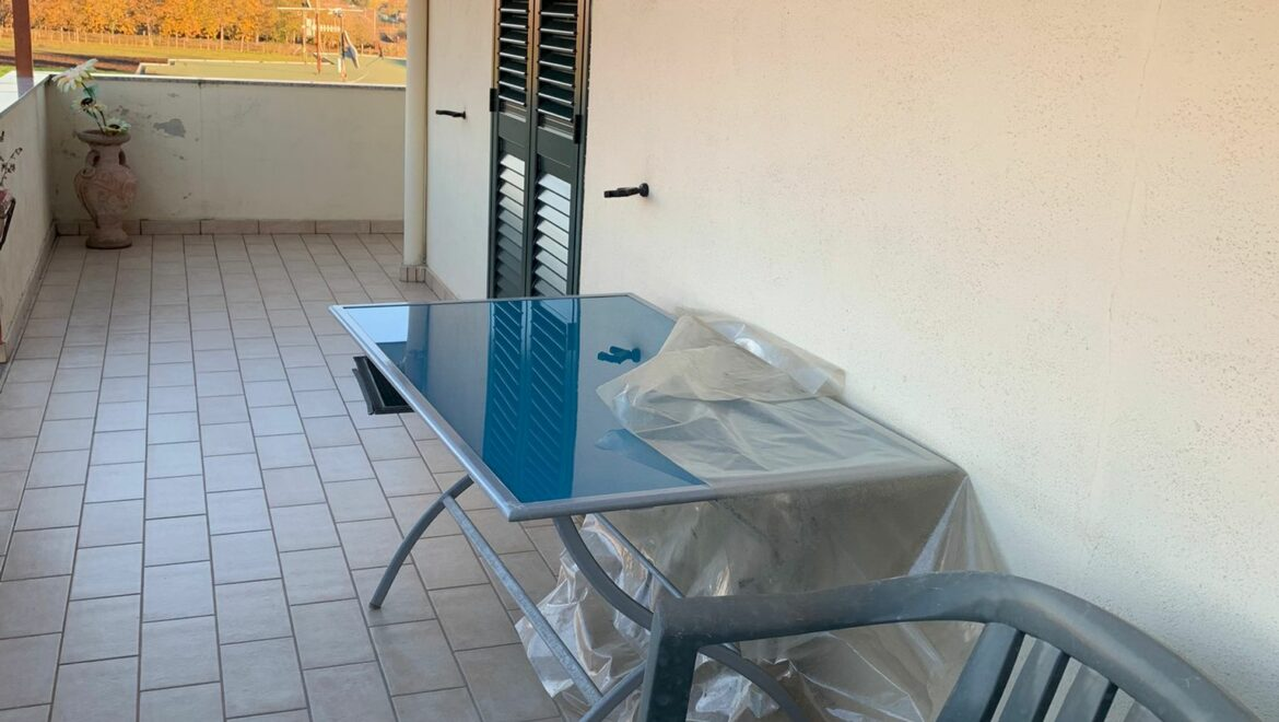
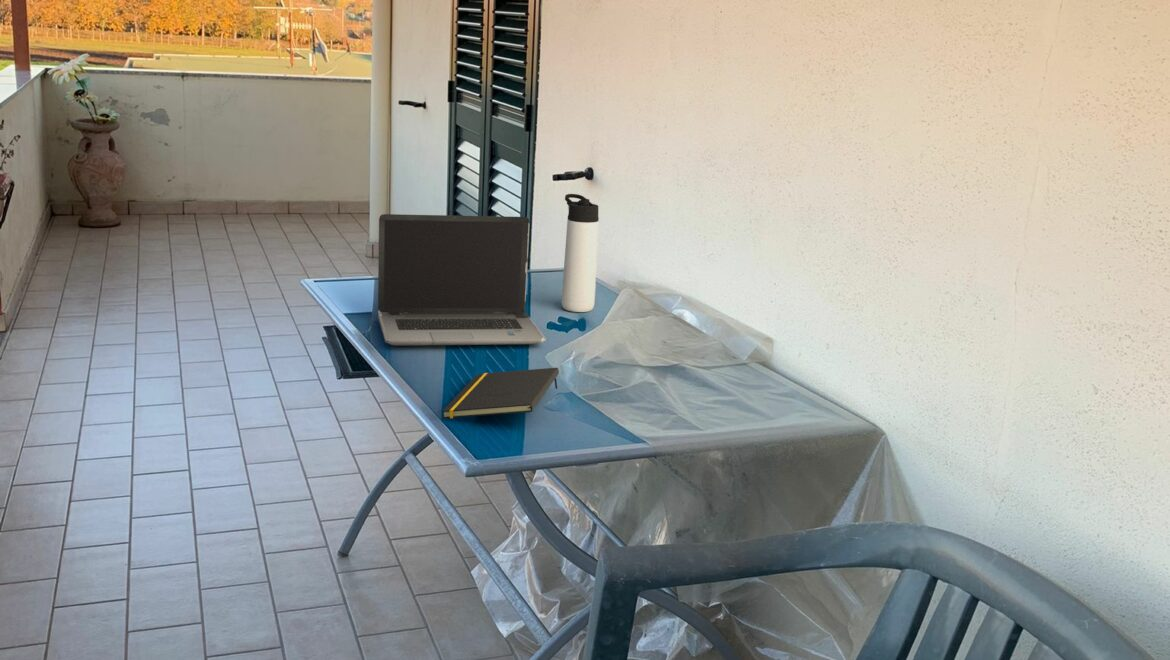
+ laptop computer [377,213,547,347]
+ thermos bottle [561,193,600,313]
+ notepad [441,367,560,419]
